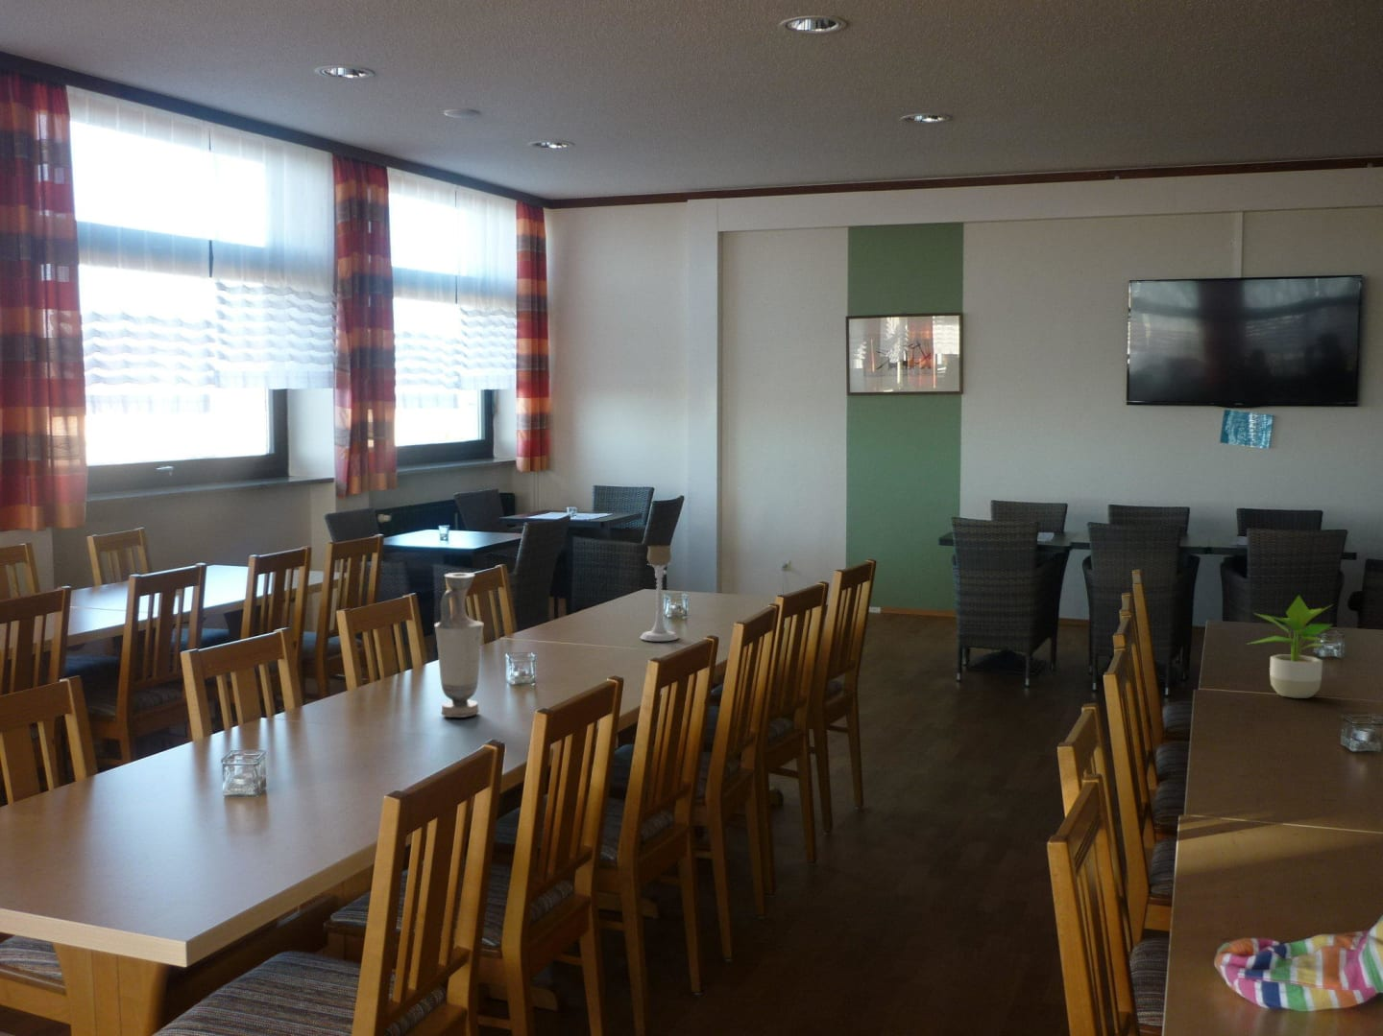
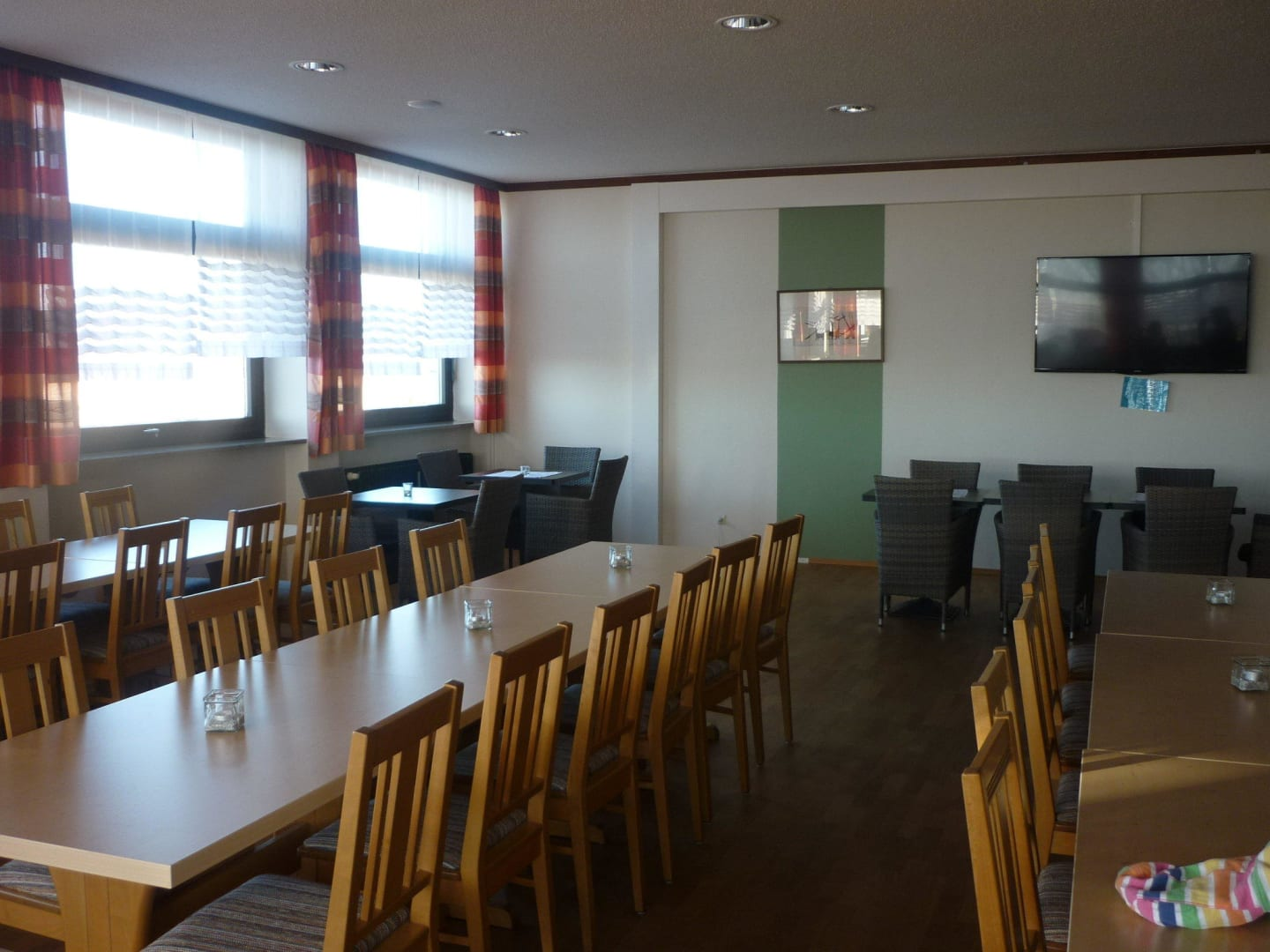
- vase [433,571,485,718]
- potted plant [1245,594,1335,700]
- candle holder [639,544,680,642]
